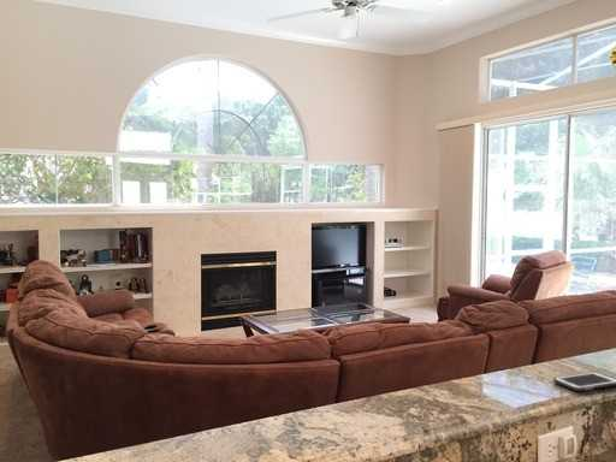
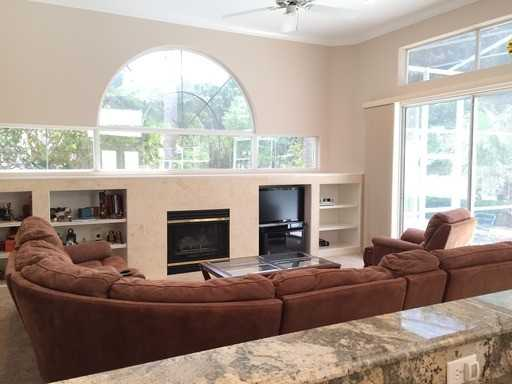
- cell phone [552,371,616,392]
